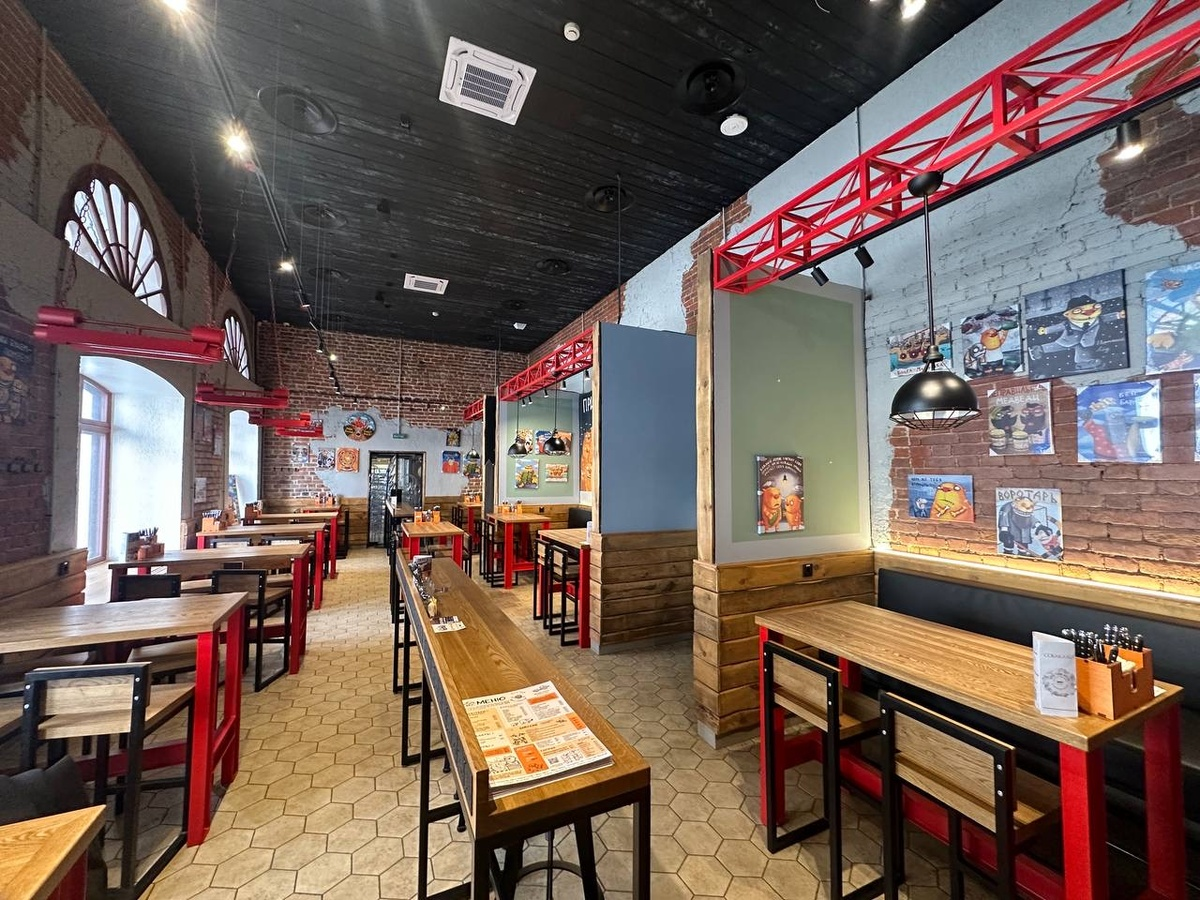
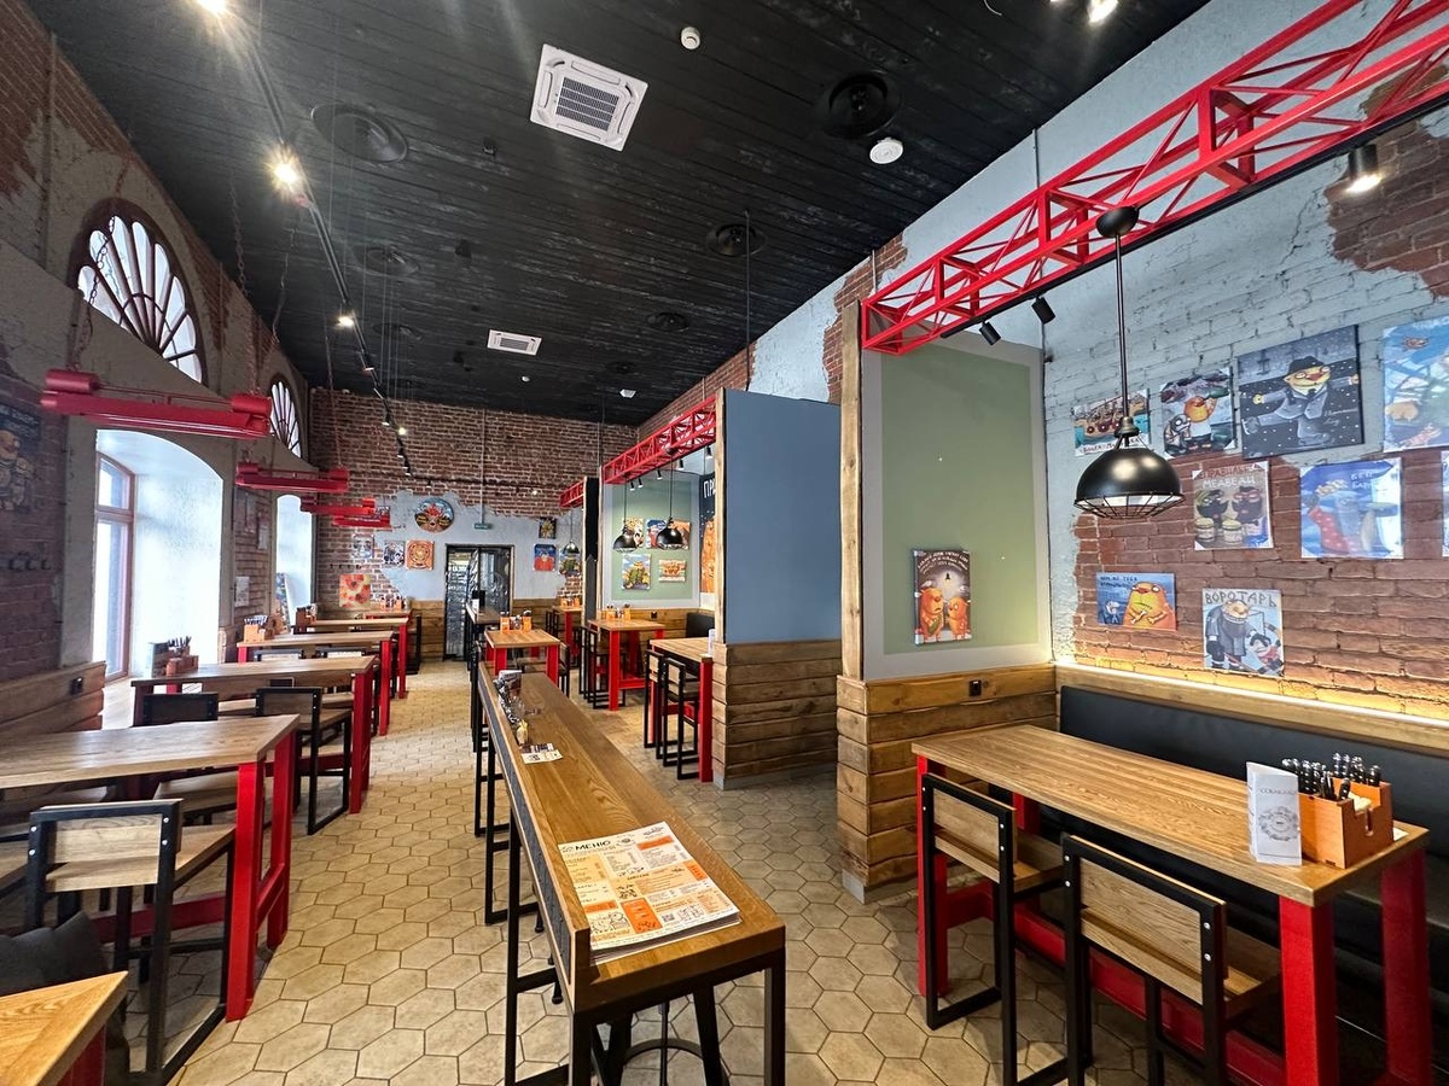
+ wall art [338,573,372,608]
